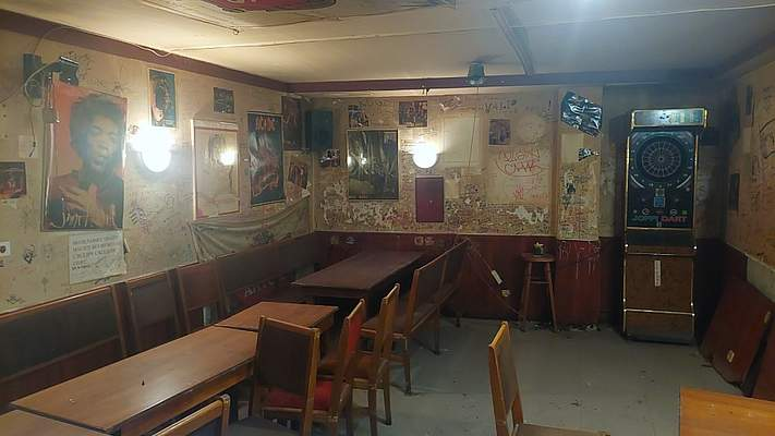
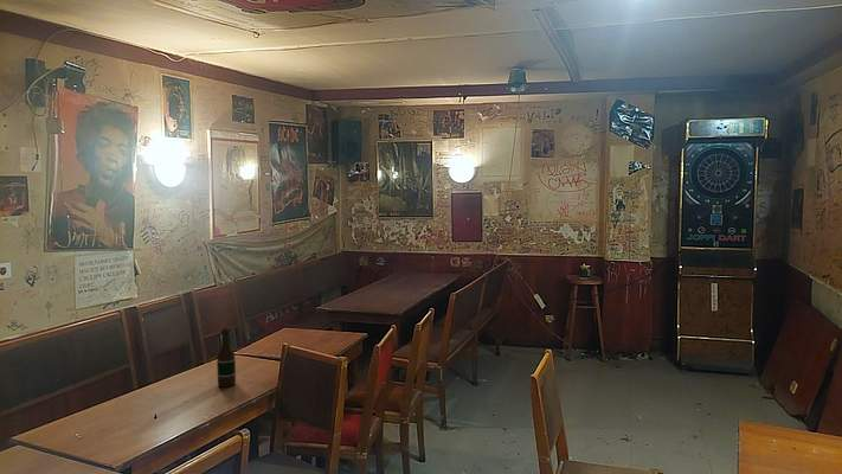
+ beer bottle [216,327,237,389]
